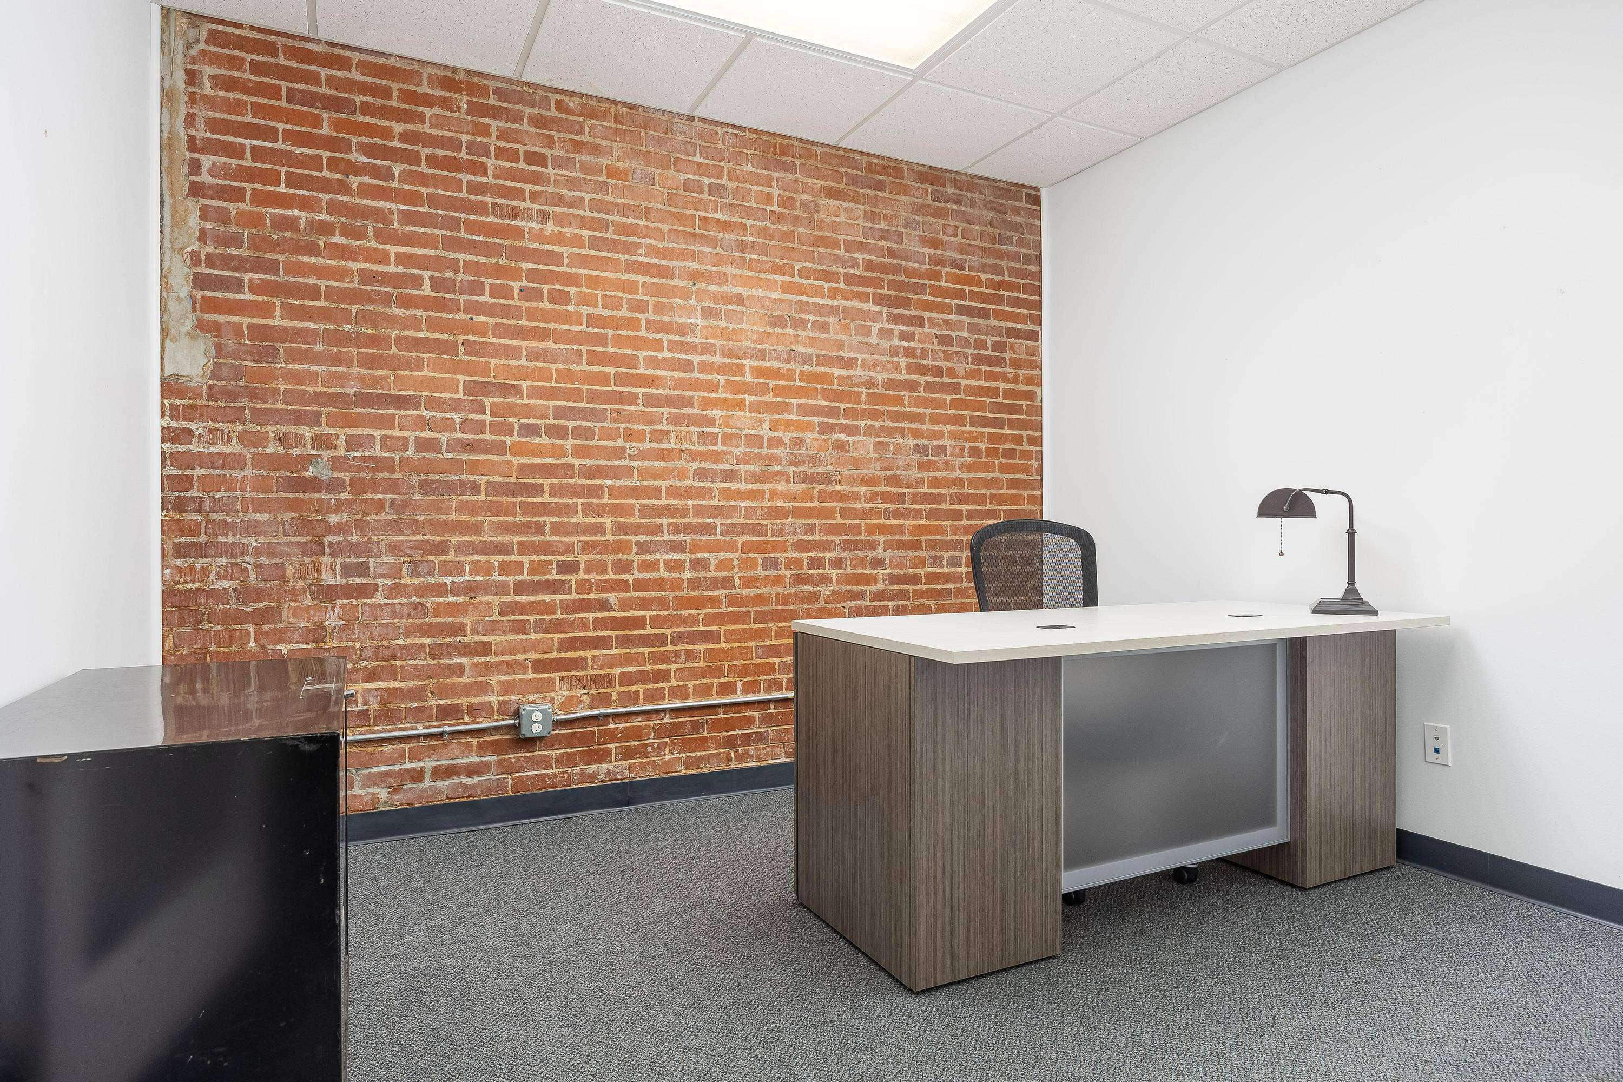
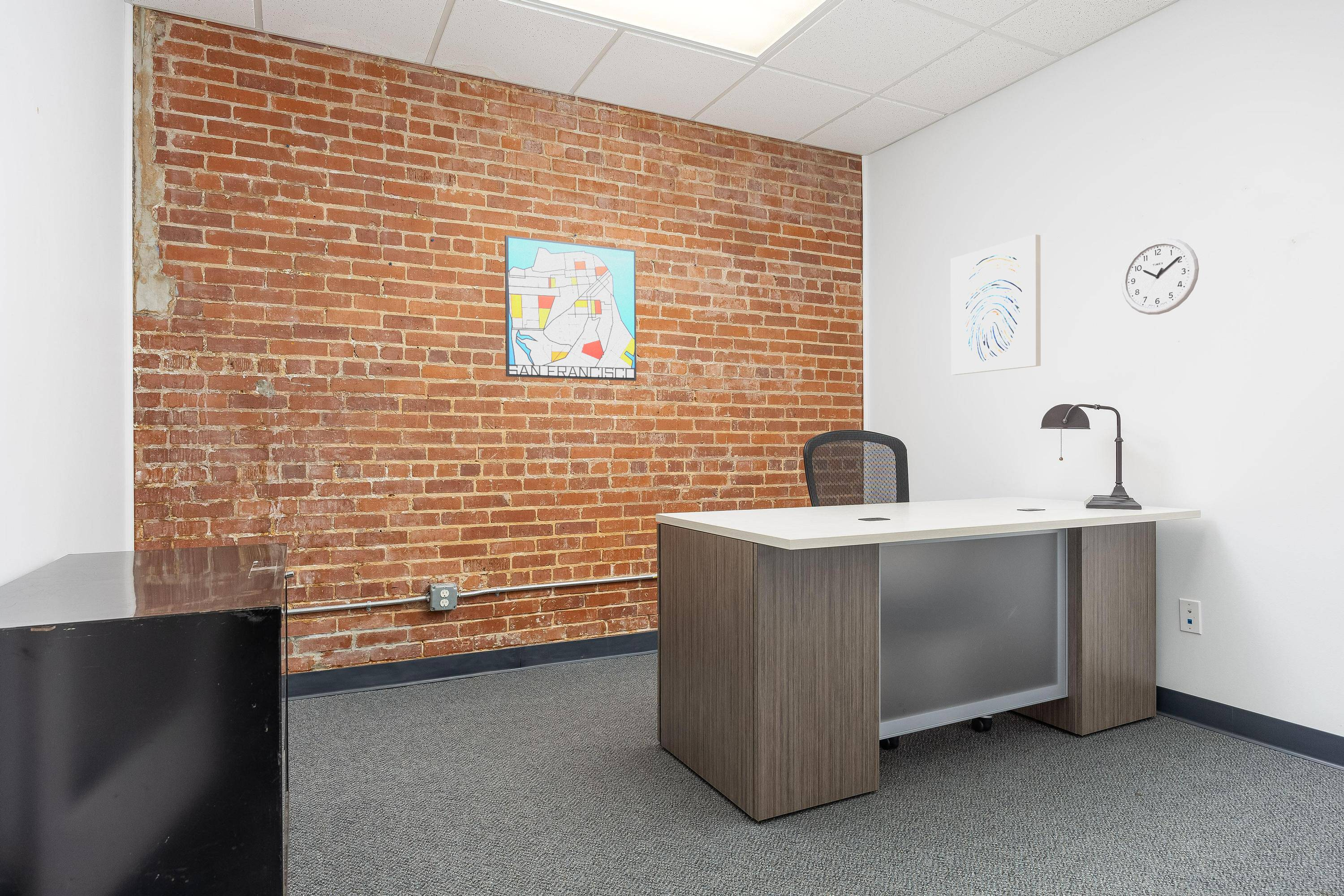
+ wall clock [1121,237,1199,315]
+ wall art [504,235,637,381]
+ wall art [951,234,1041,375]
